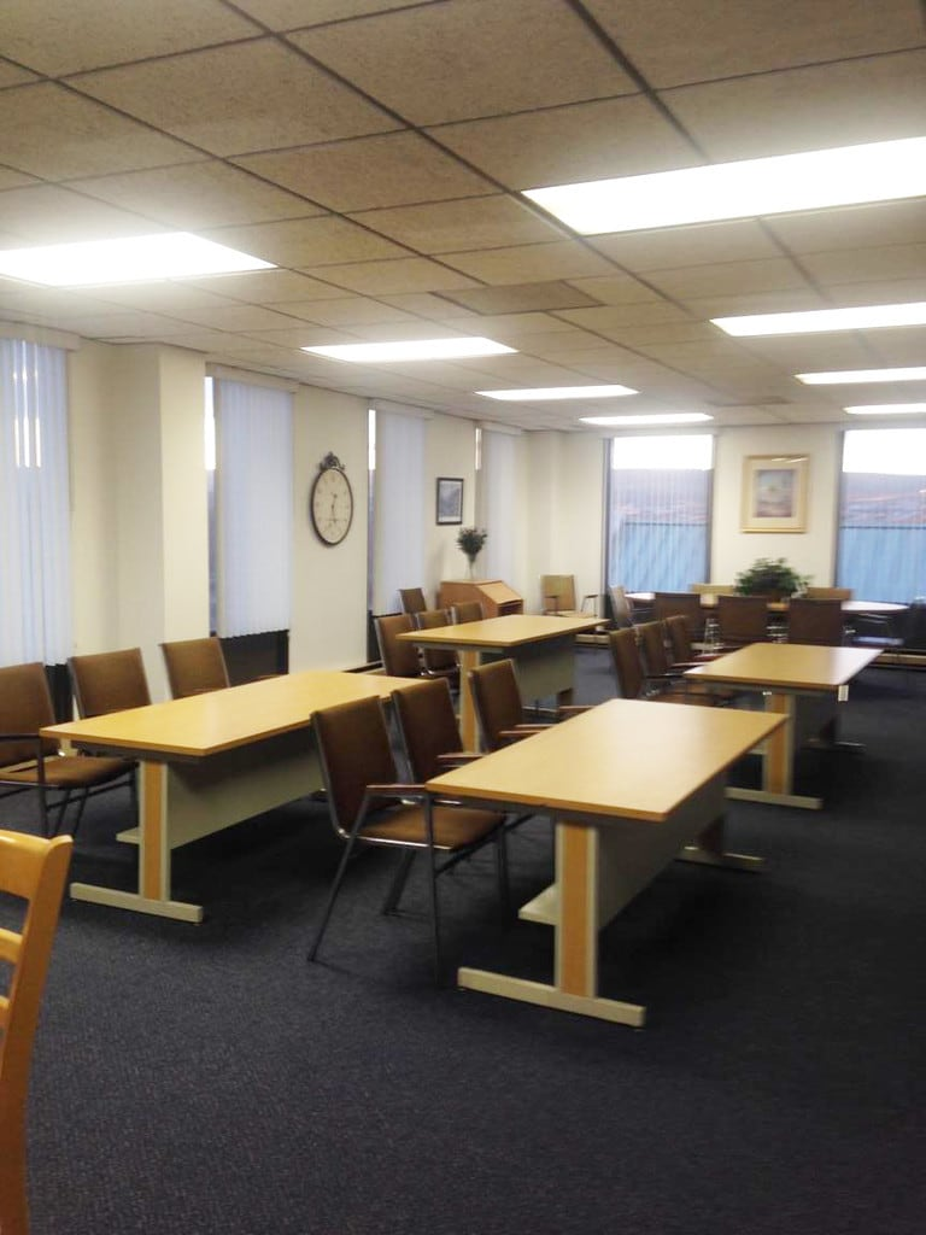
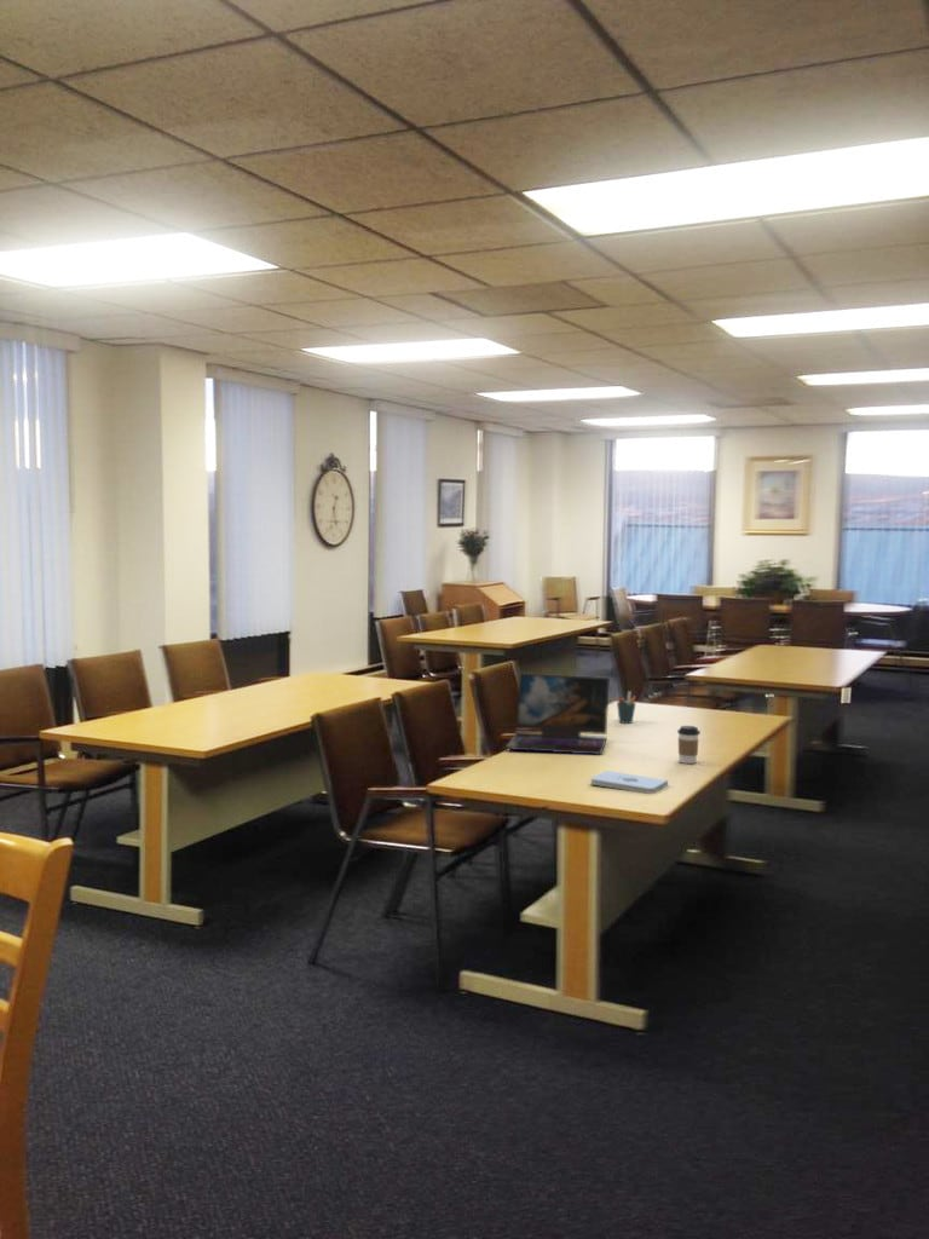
+ laptop [504,673,611,756]
+ coffee cup [676,725,702,765]
+ notepad [589,770,669,795]
+ pen holder [616,690,637,725]
